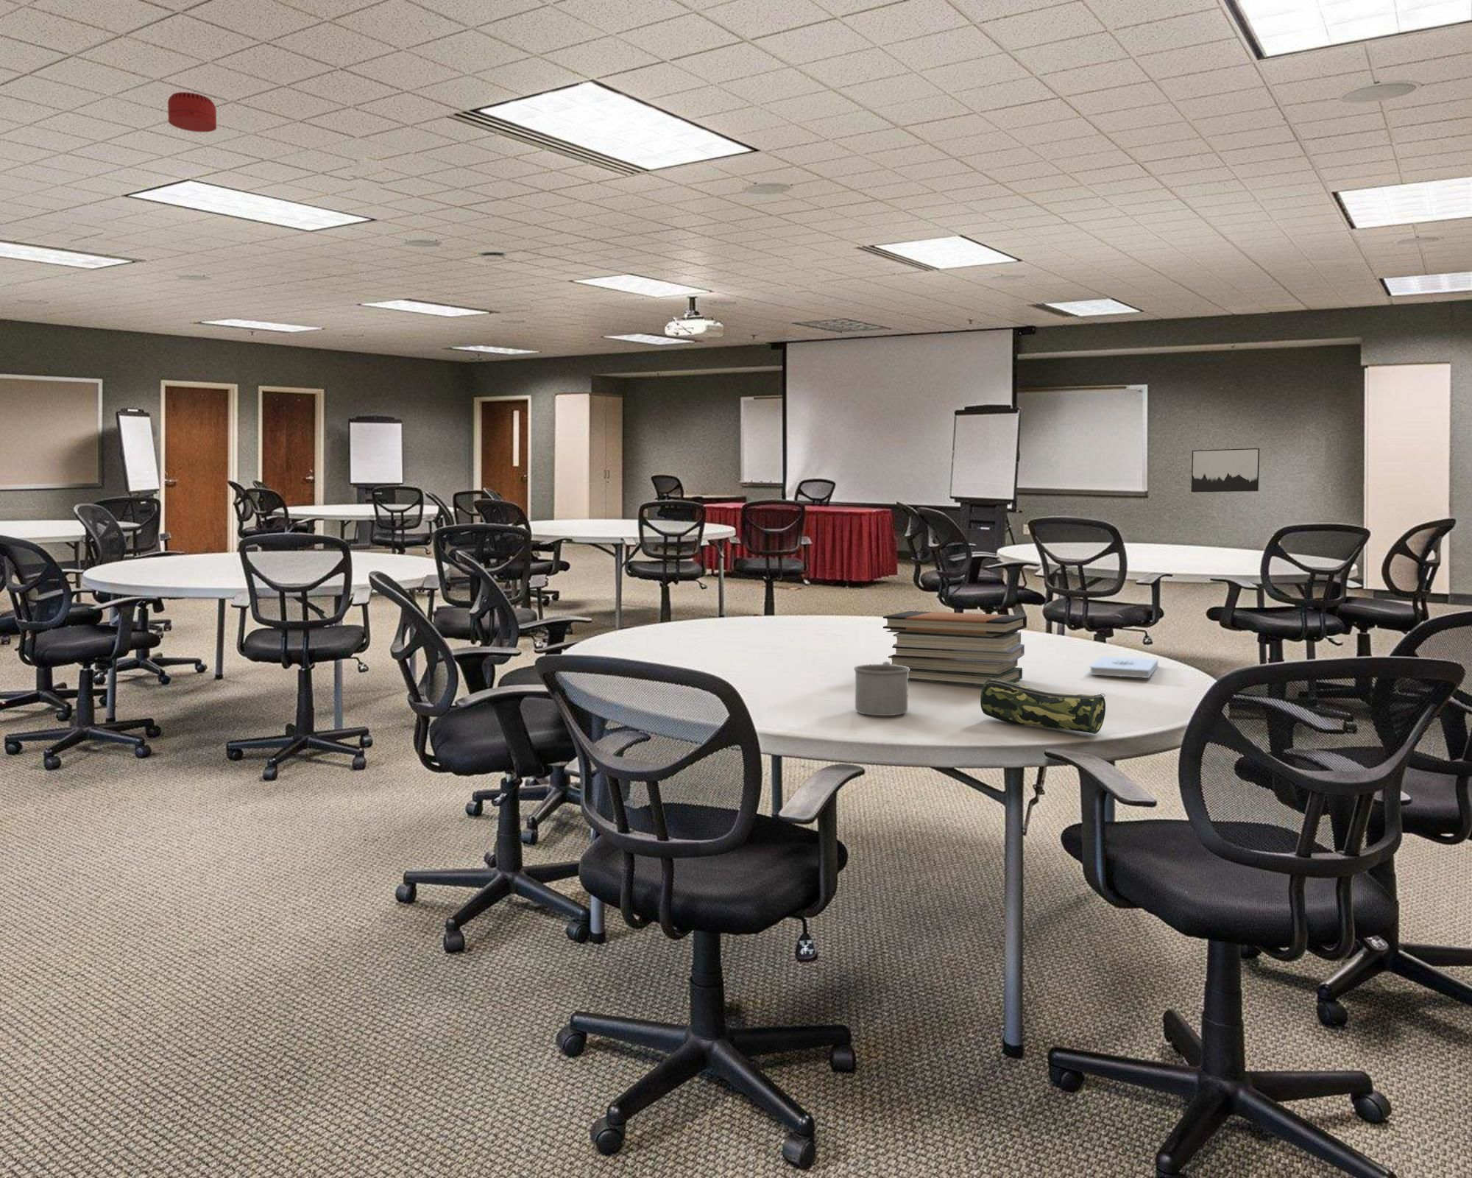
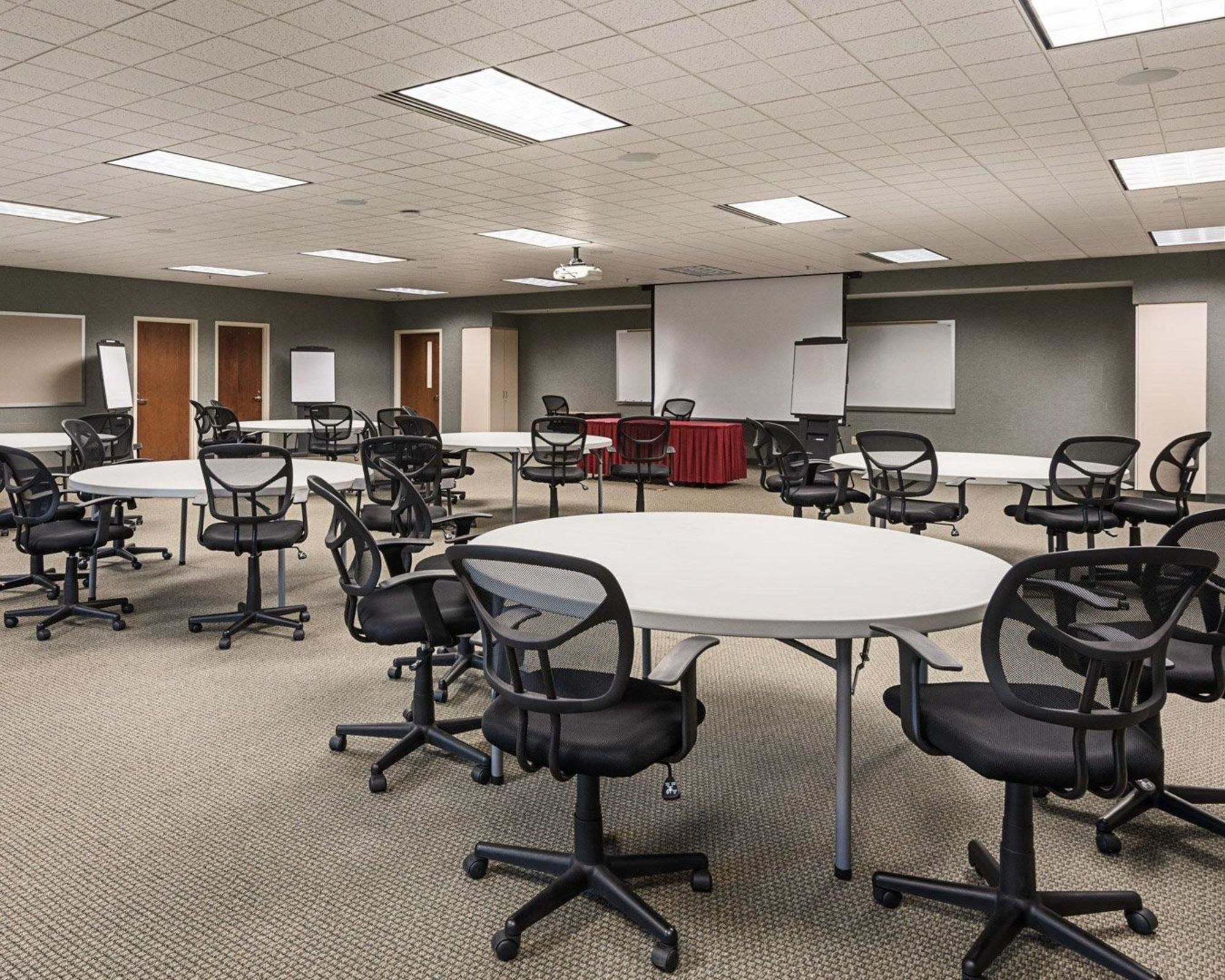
- notepad [1089,656,1158,679]
- wall art [1191,447,1261,493]
- mug [853,660,910,716]
- book stack [882,611,1027,686]
- pencil case [979,678,1107,734]
- smoke detector [167,91,217,133]
